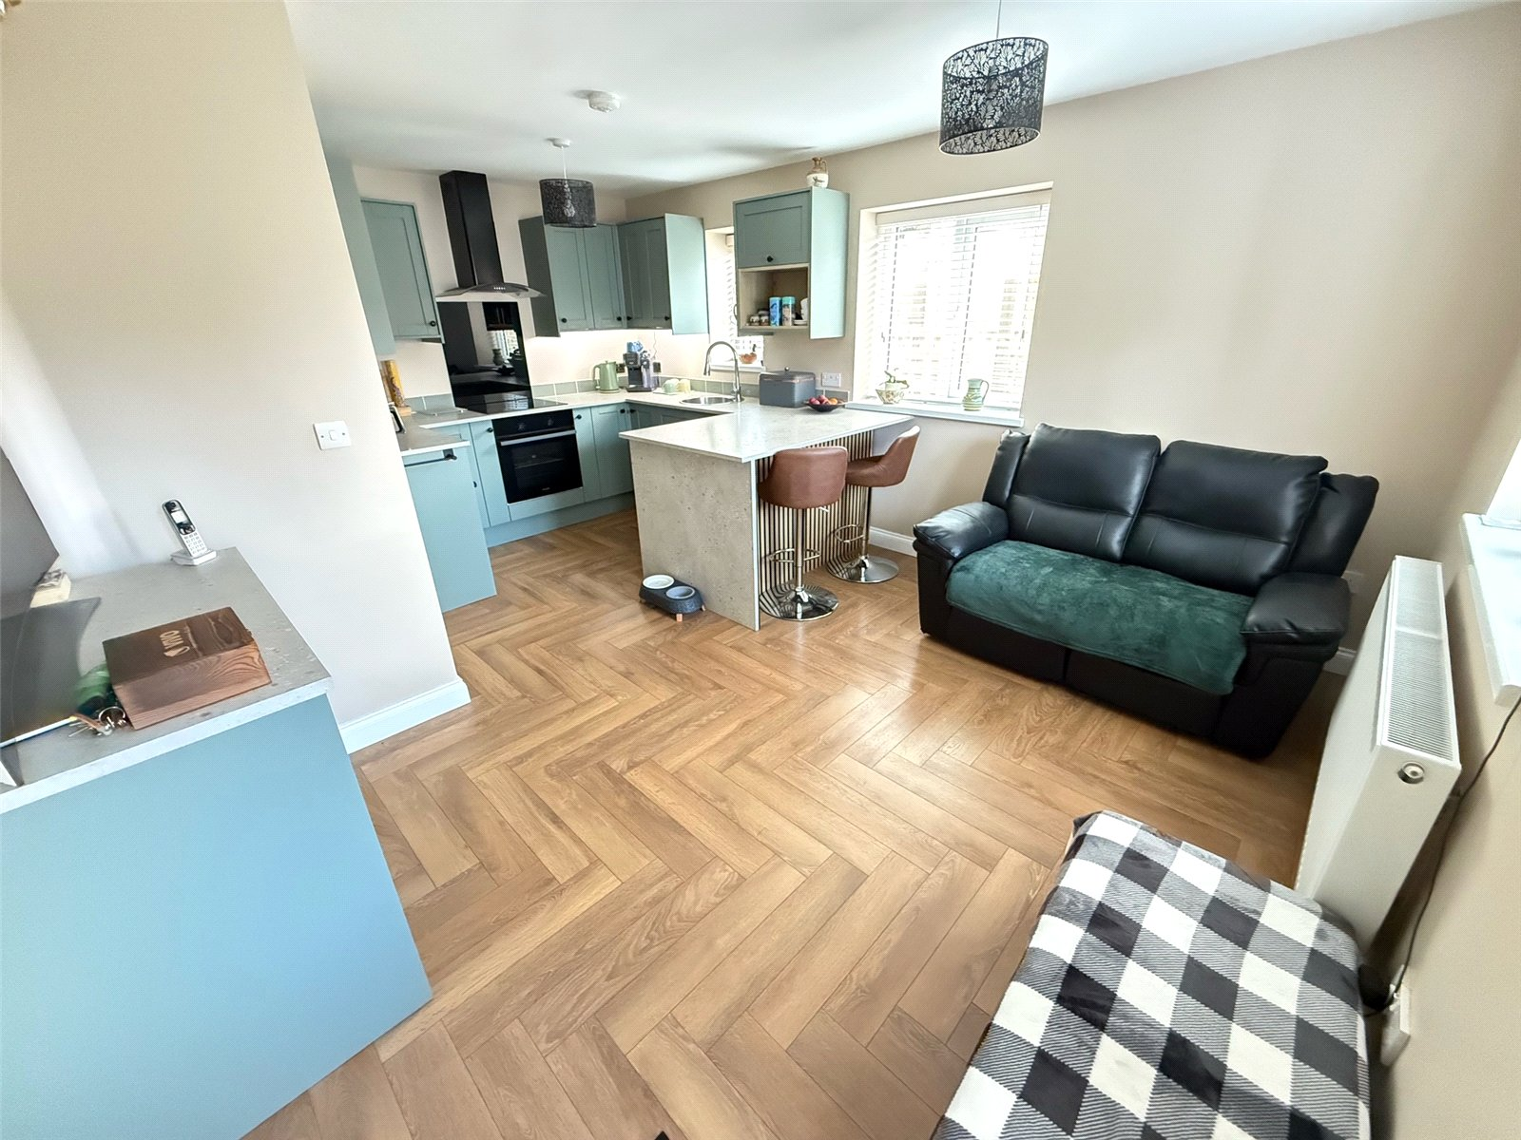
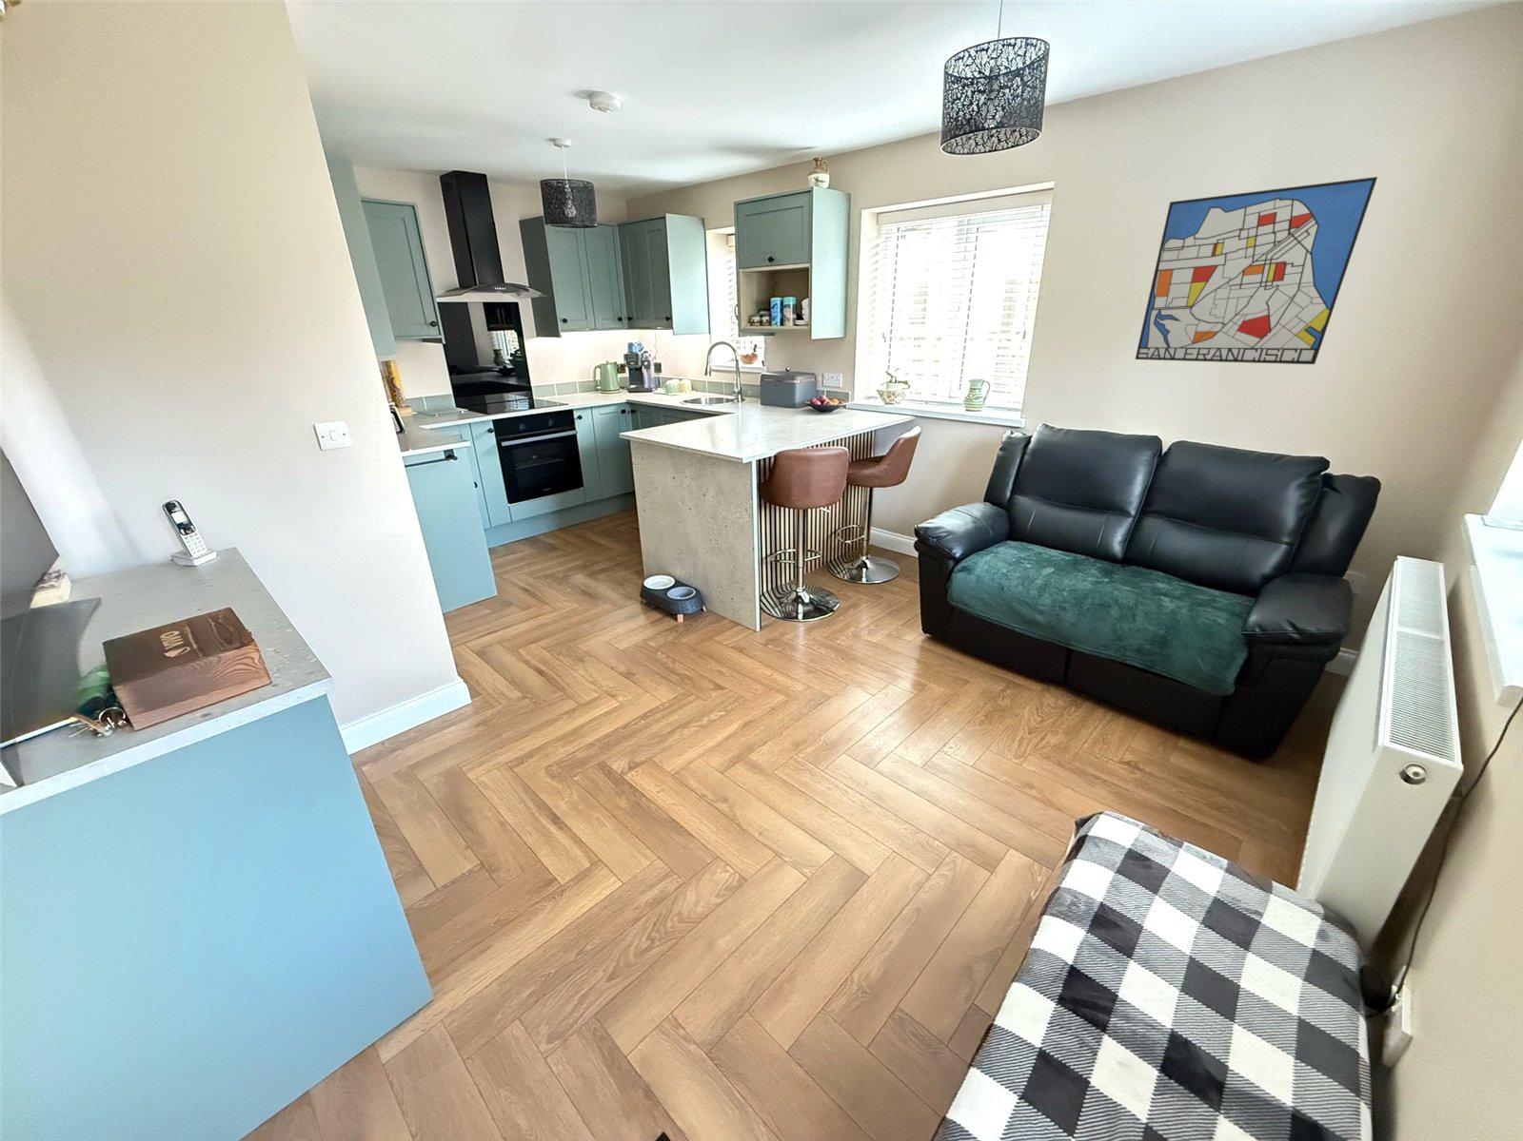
+ wall art [1134,176,1378,366]
